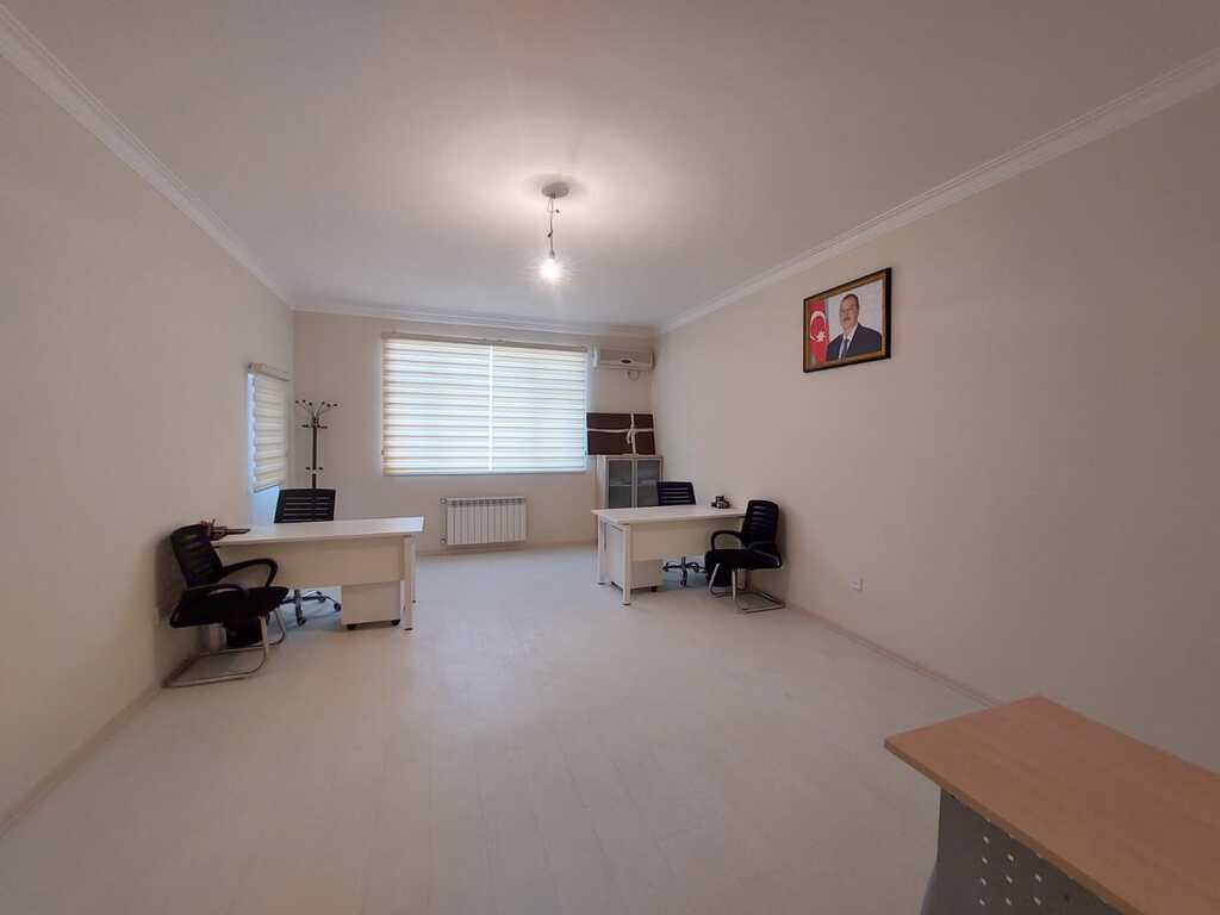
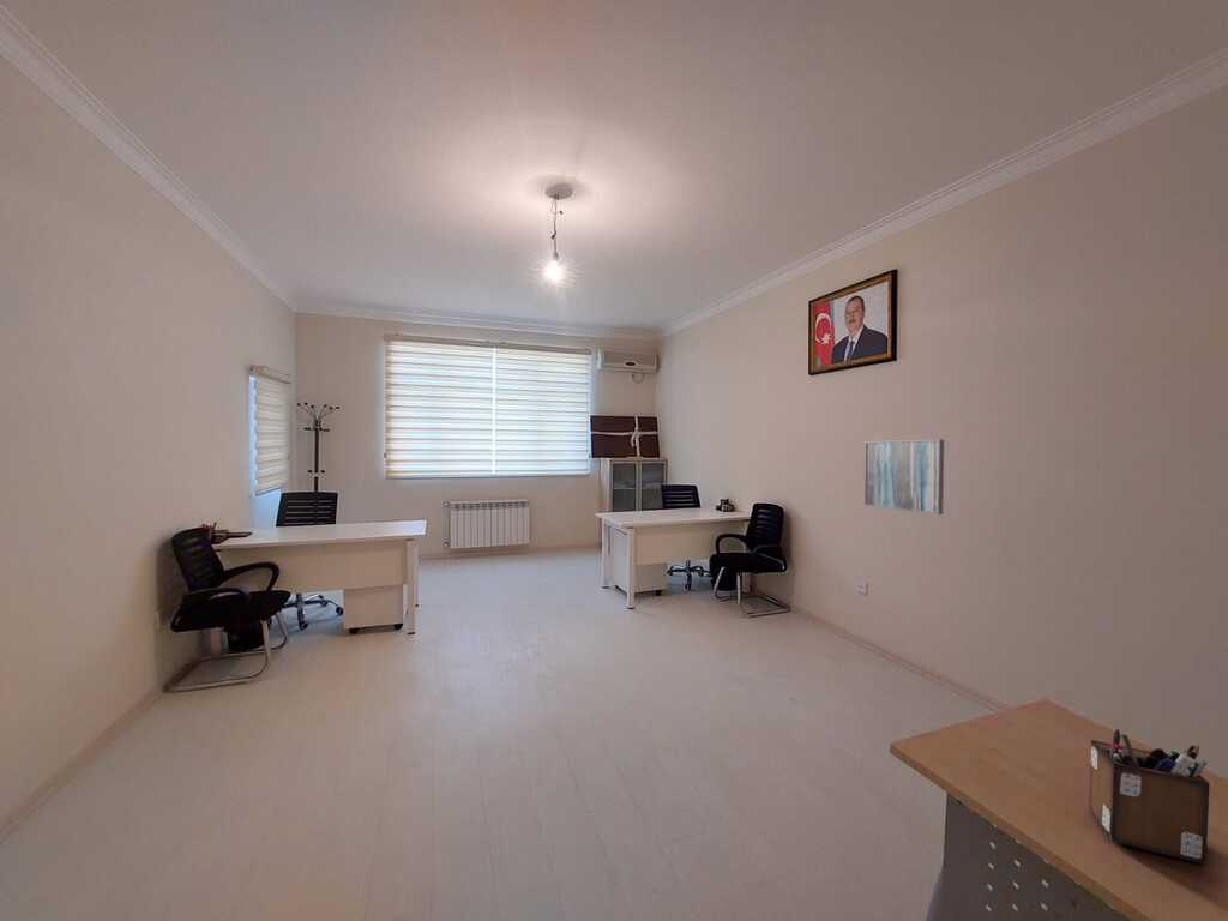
+ desk organizer [1088,728,1211,865]
+ wall art [863,438,945,516]
